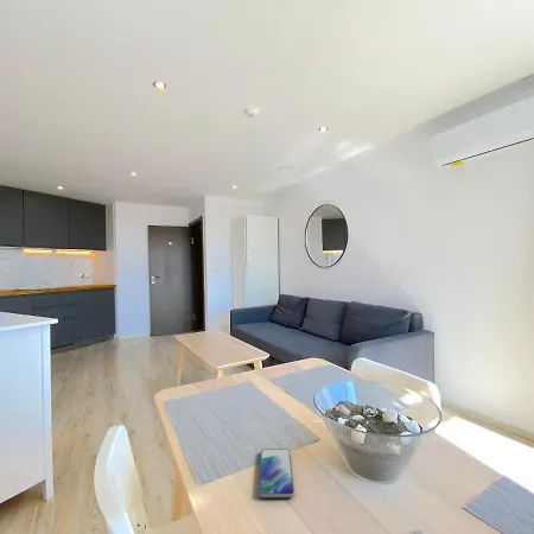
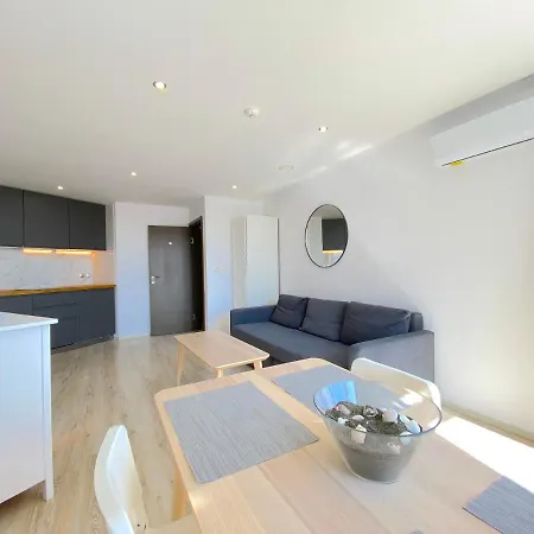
- smartphone [258,447,295,498]
